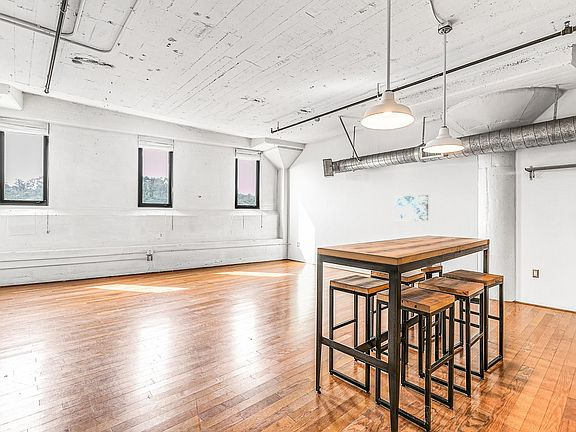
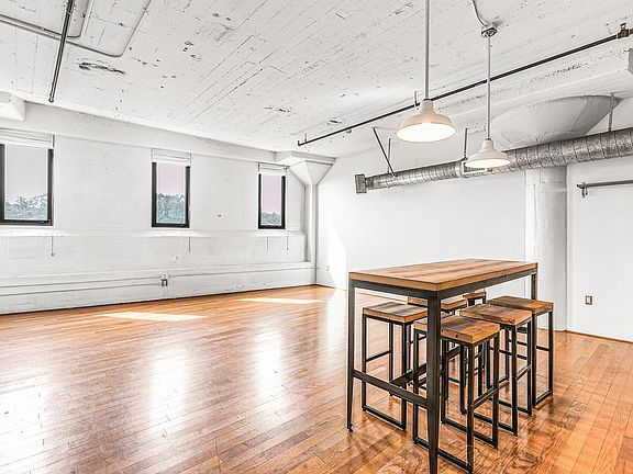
- wall art [393,194,429,222]
